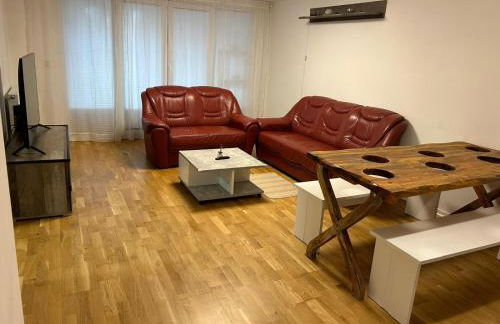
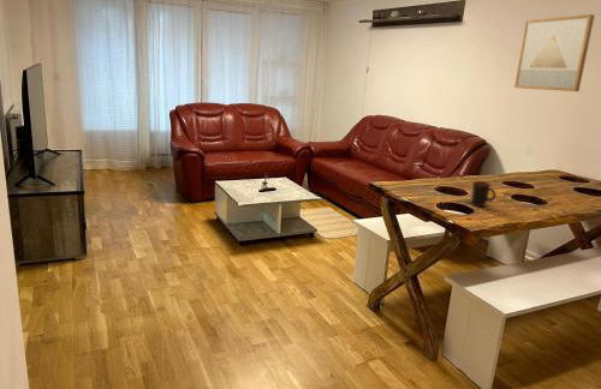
+ wall art [513,13,595,92]
+ mug [470,180,498,208]
